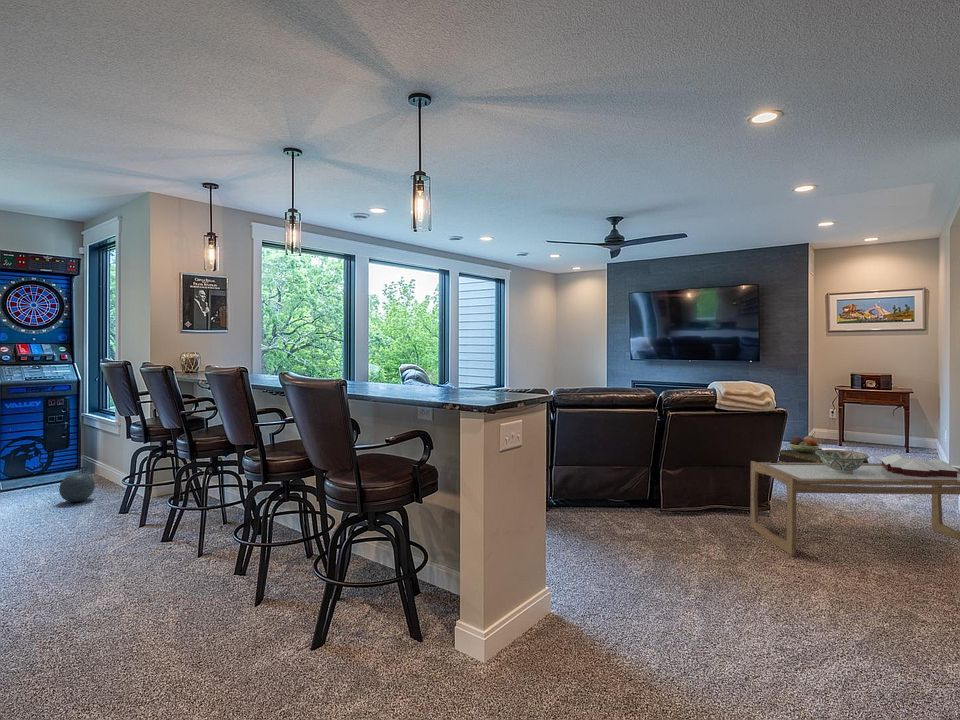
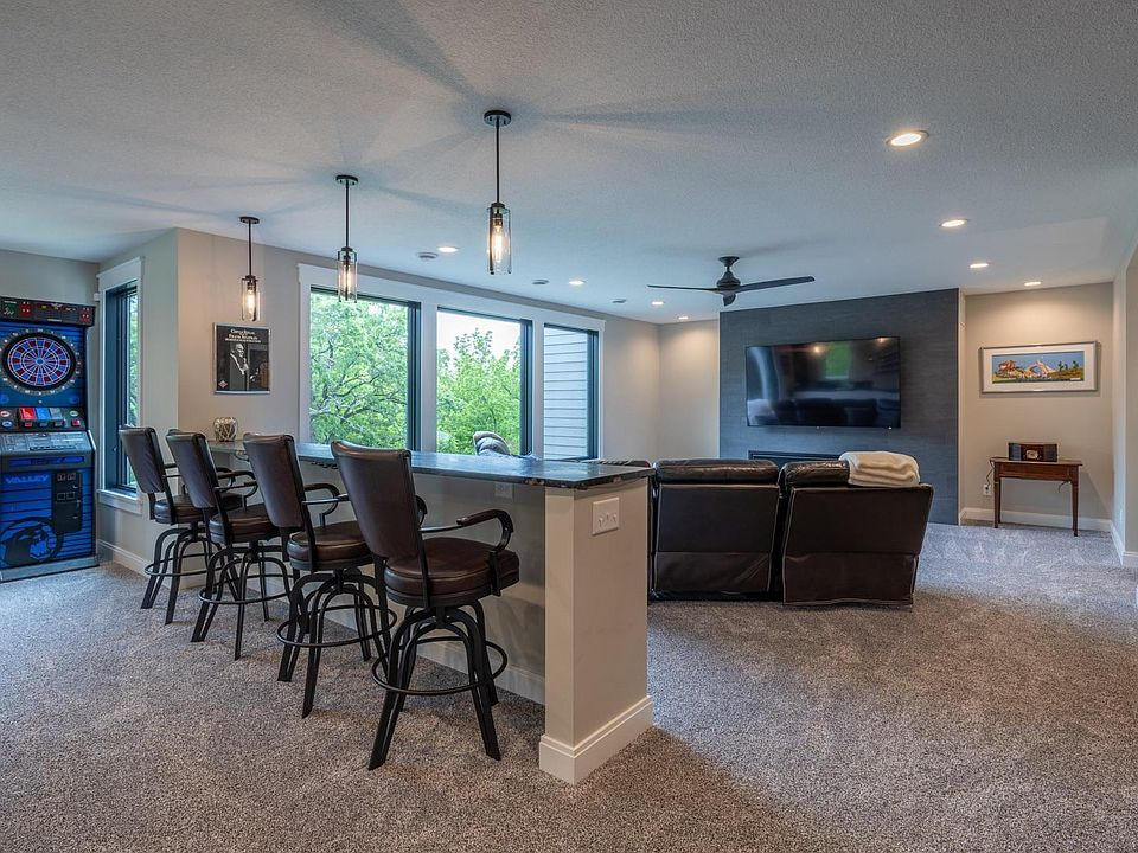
- decorative bowl [815,449,870,473]
- coffee table [750,460,960,557]
- side table [778,435,869,463]
- ball [58,472,96,503]
- books [879,453,959,478]
